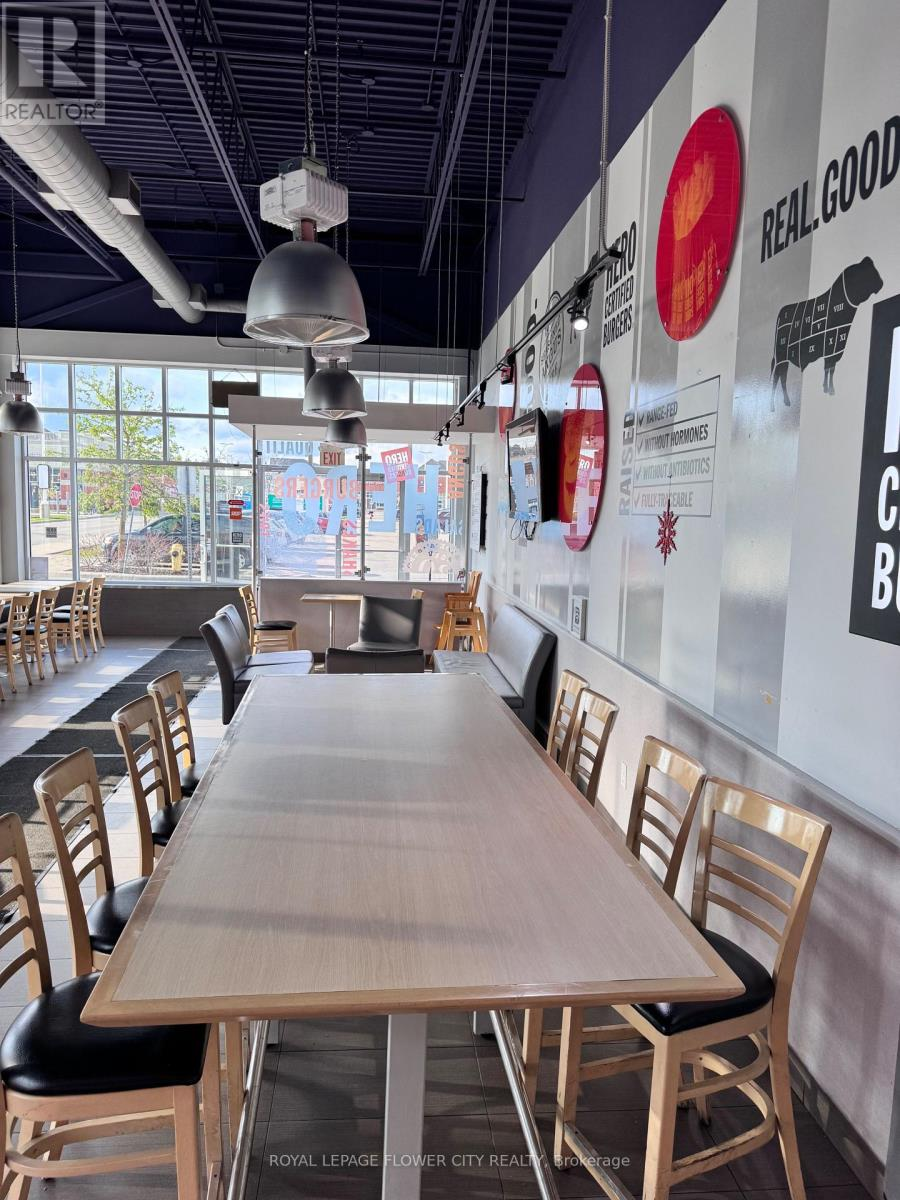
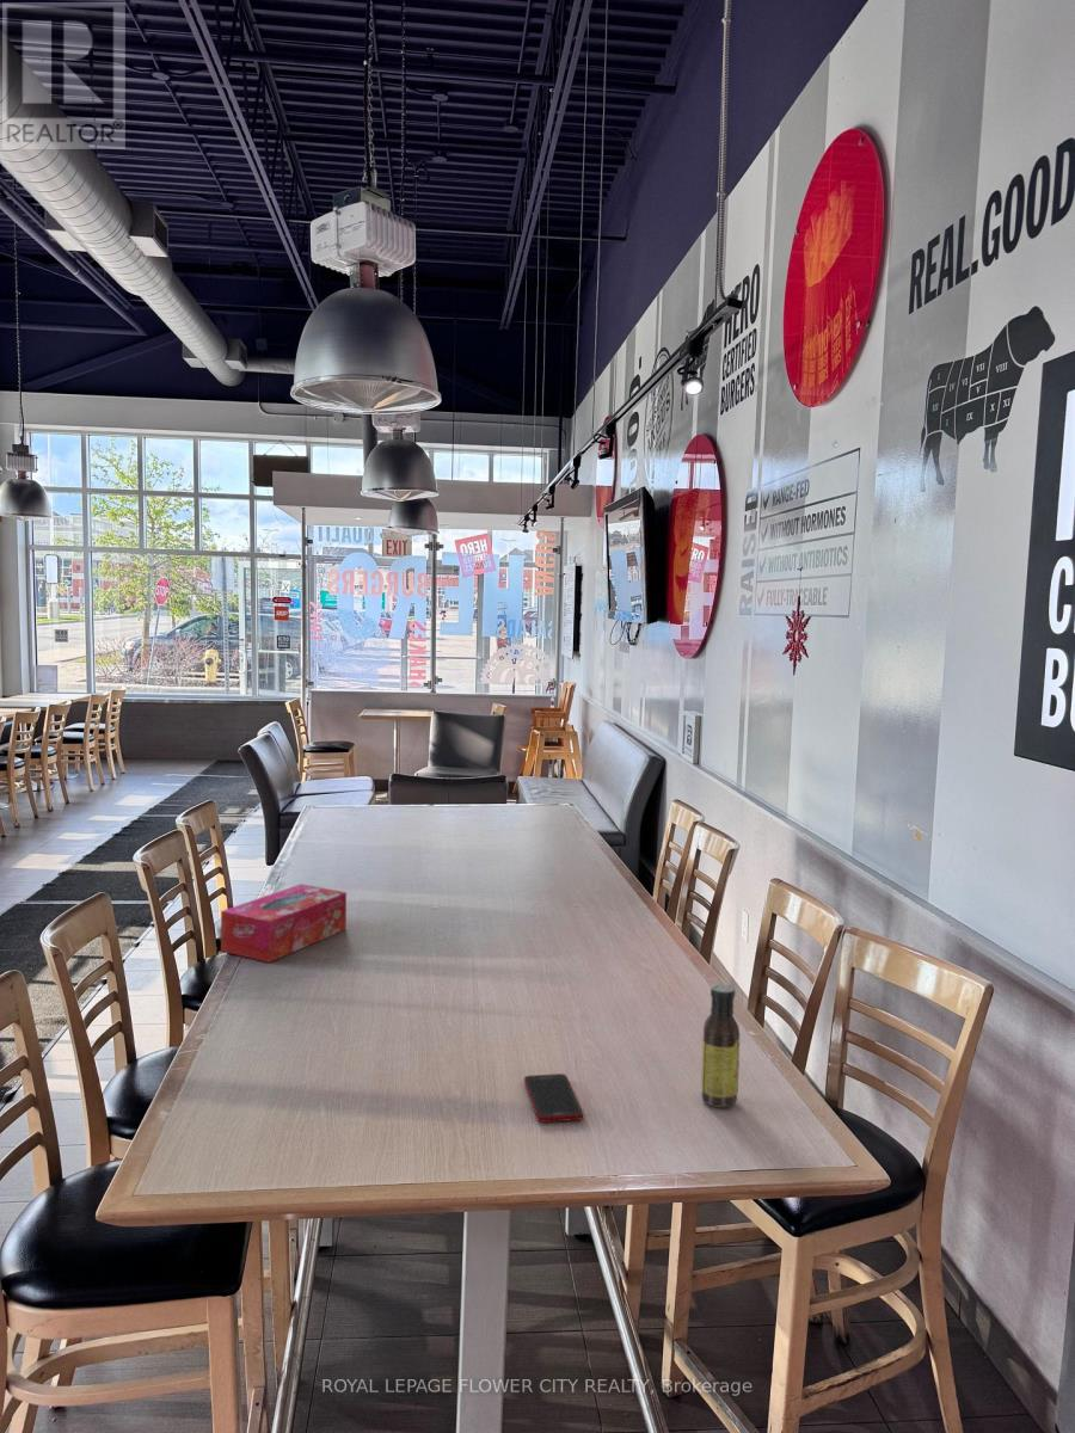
+ tissue box [220,882,348,964]
+ sauce bottle [700,983,741,1108]
+ cell phone [523,1072,584,1124]
